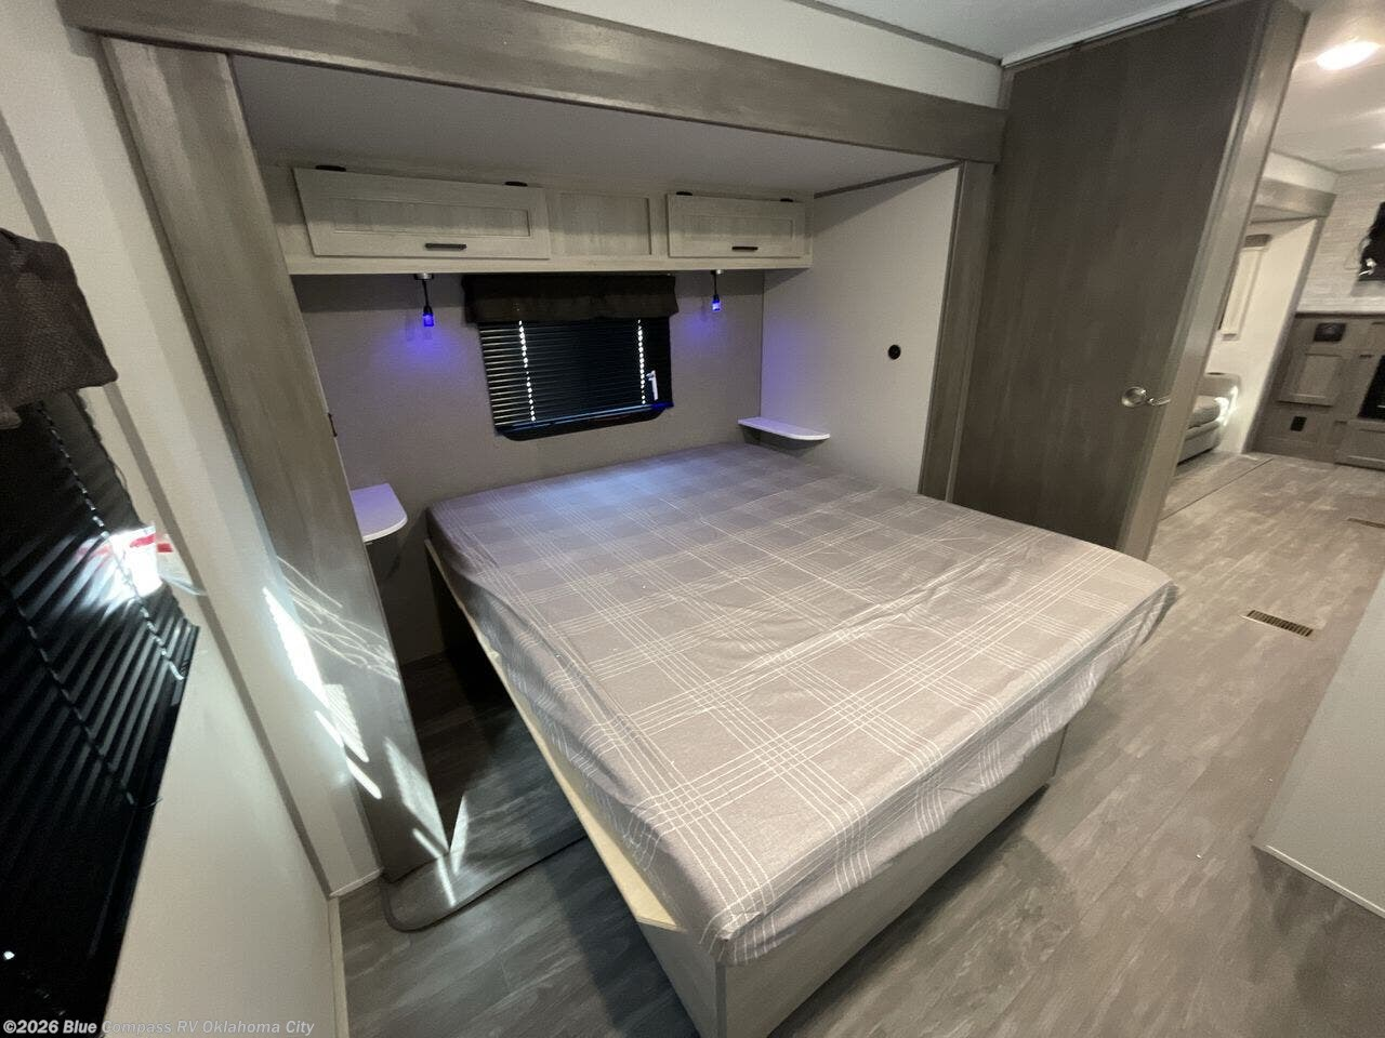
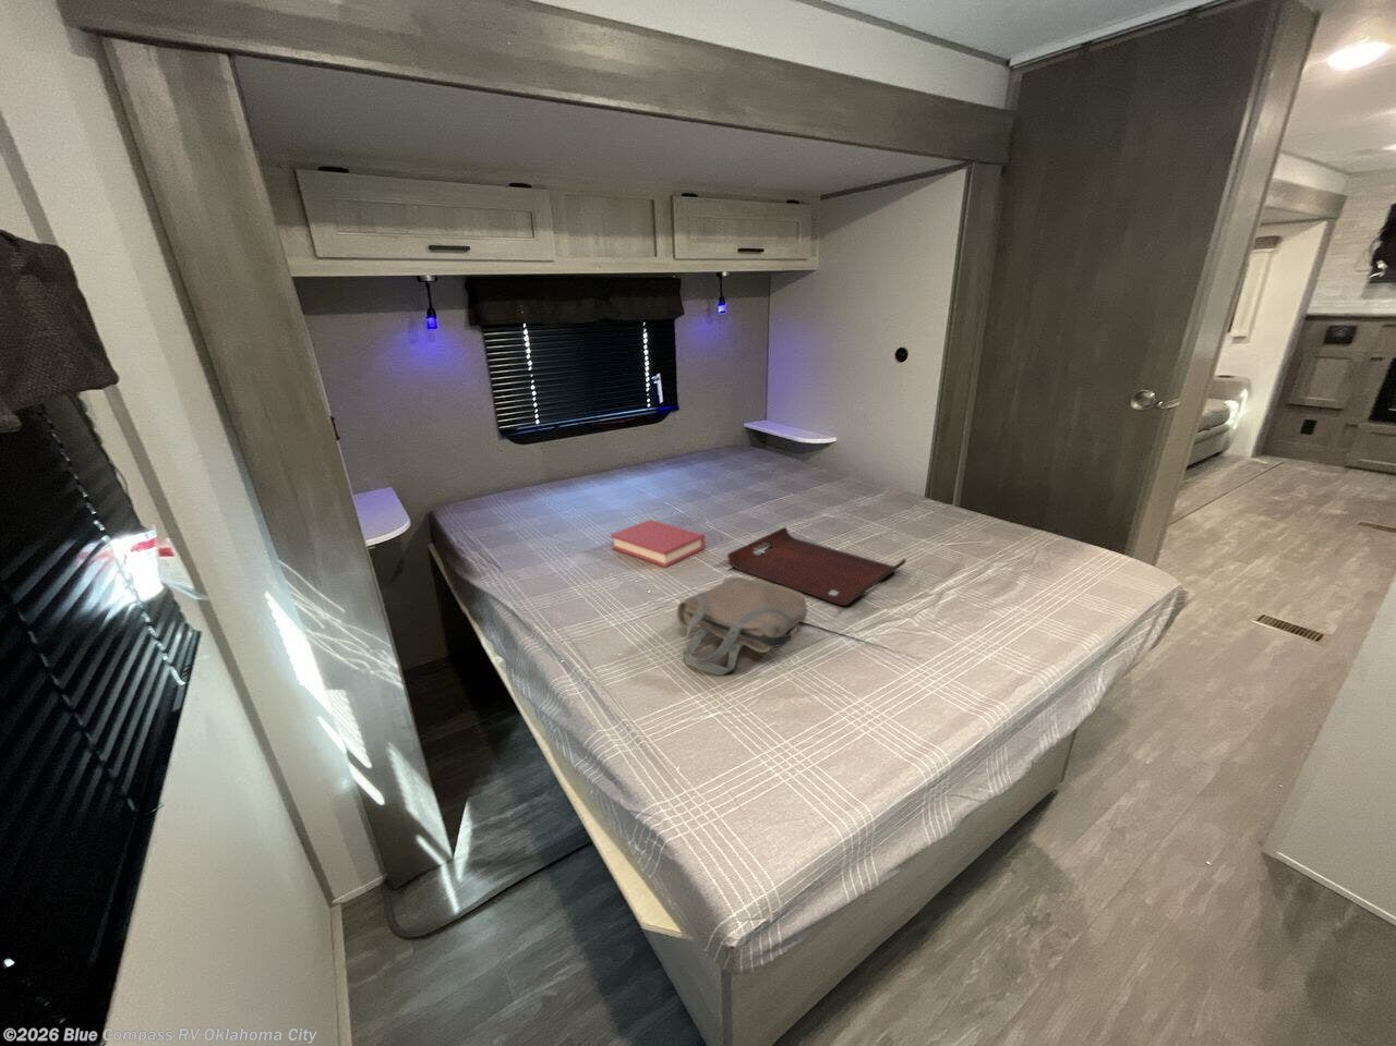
+ hardback book [610,519,707,569]
+ tote bag [675,576,809,677]
+ serving tray [727,526,908,607]
